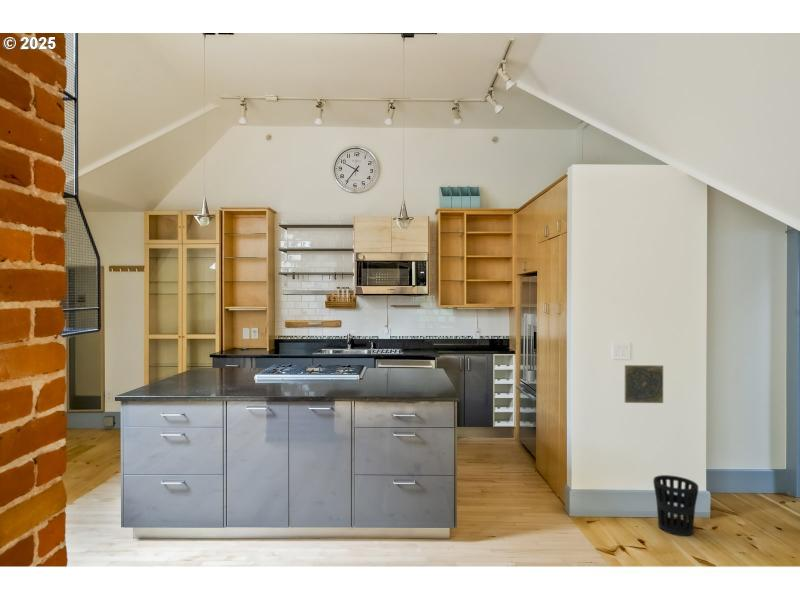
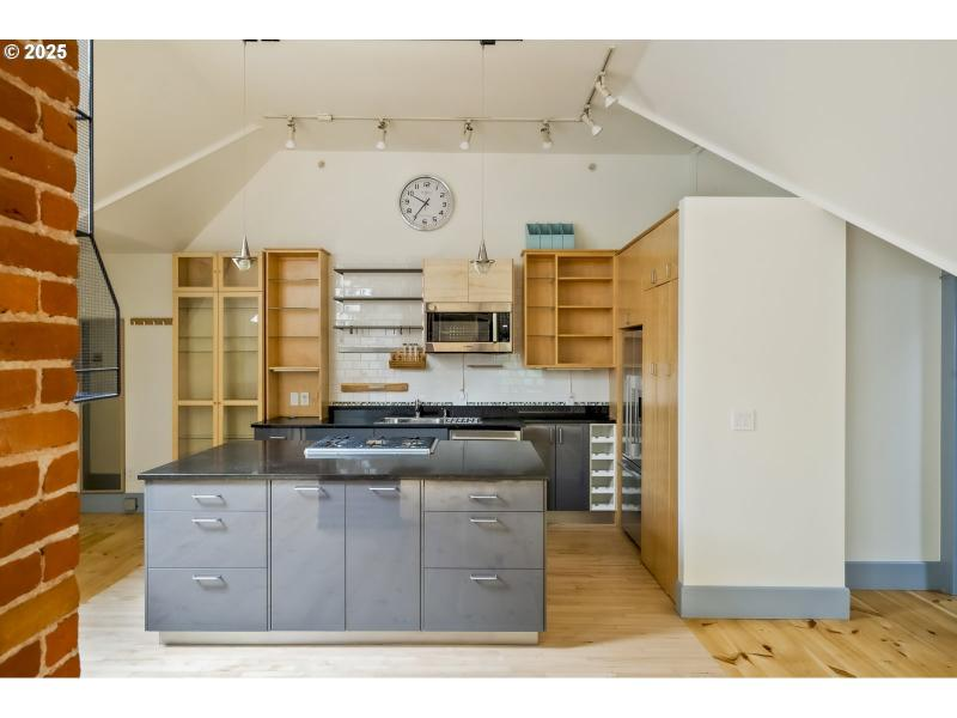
- wastebasket [652,474,699,537]
- decorative tile [624,364,664,404]
